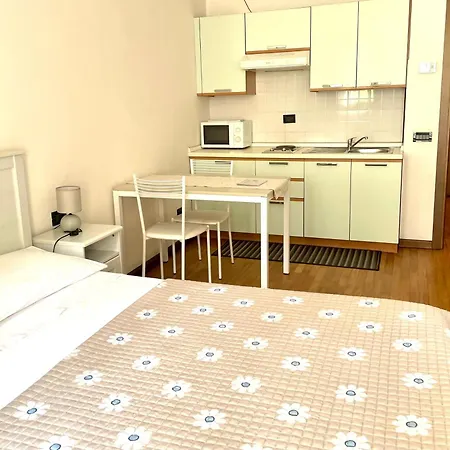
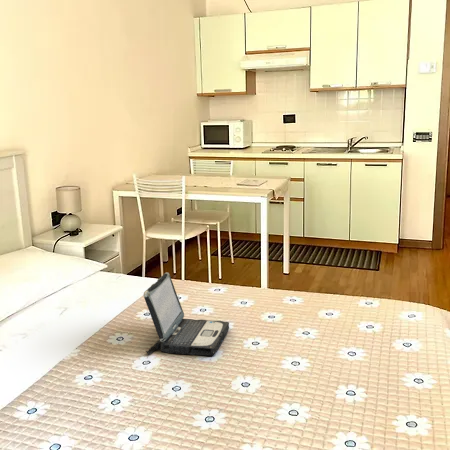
+ laptop [143,272,230,356]
